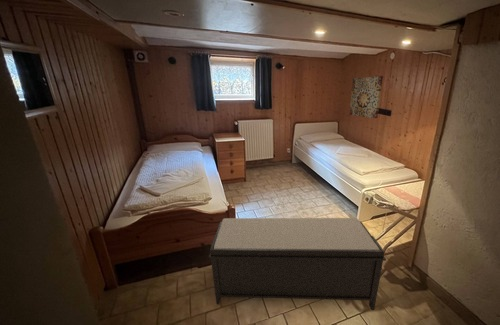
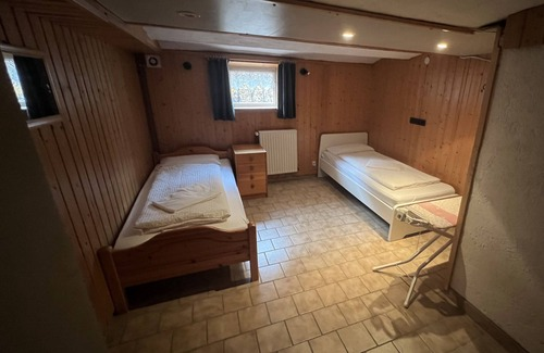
- bench [208,217,387,311]
- wall art [349,75,384,119]
